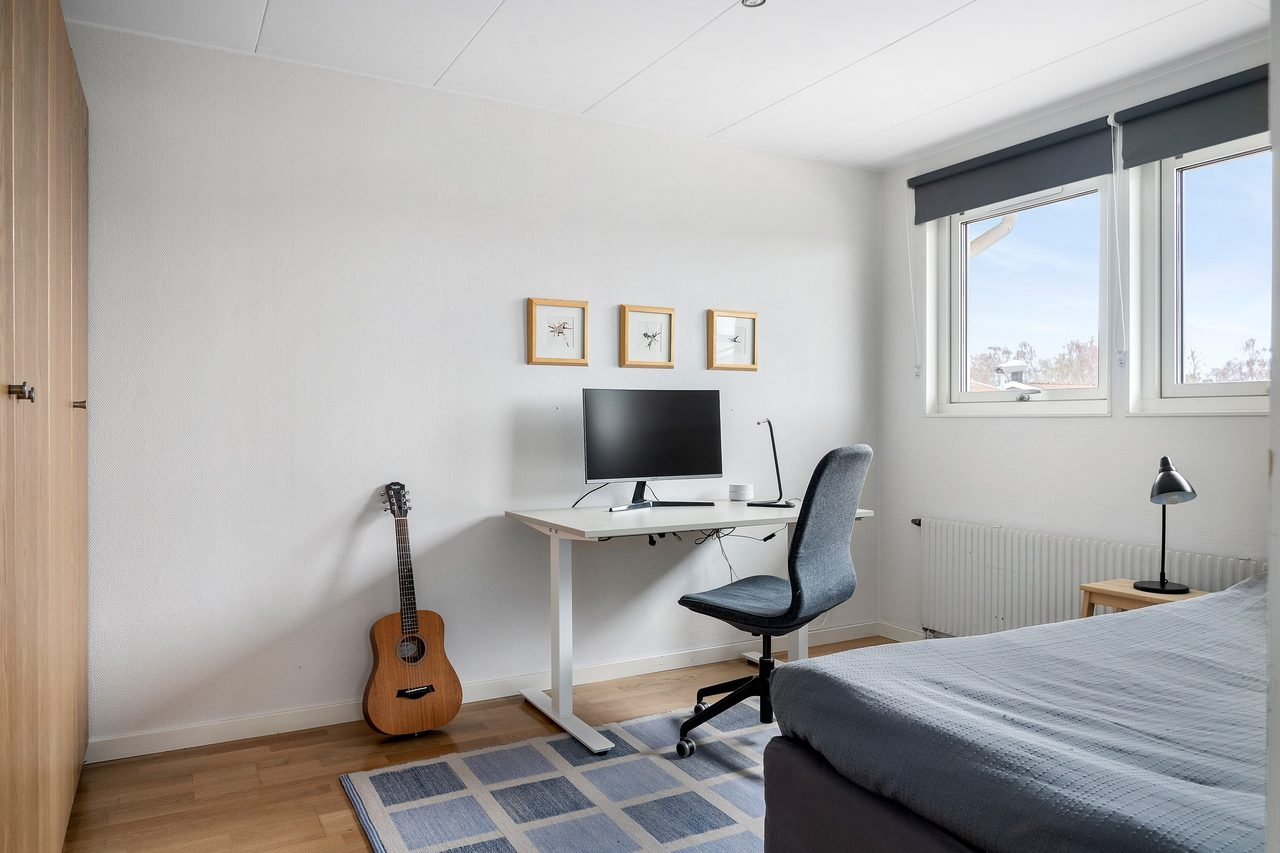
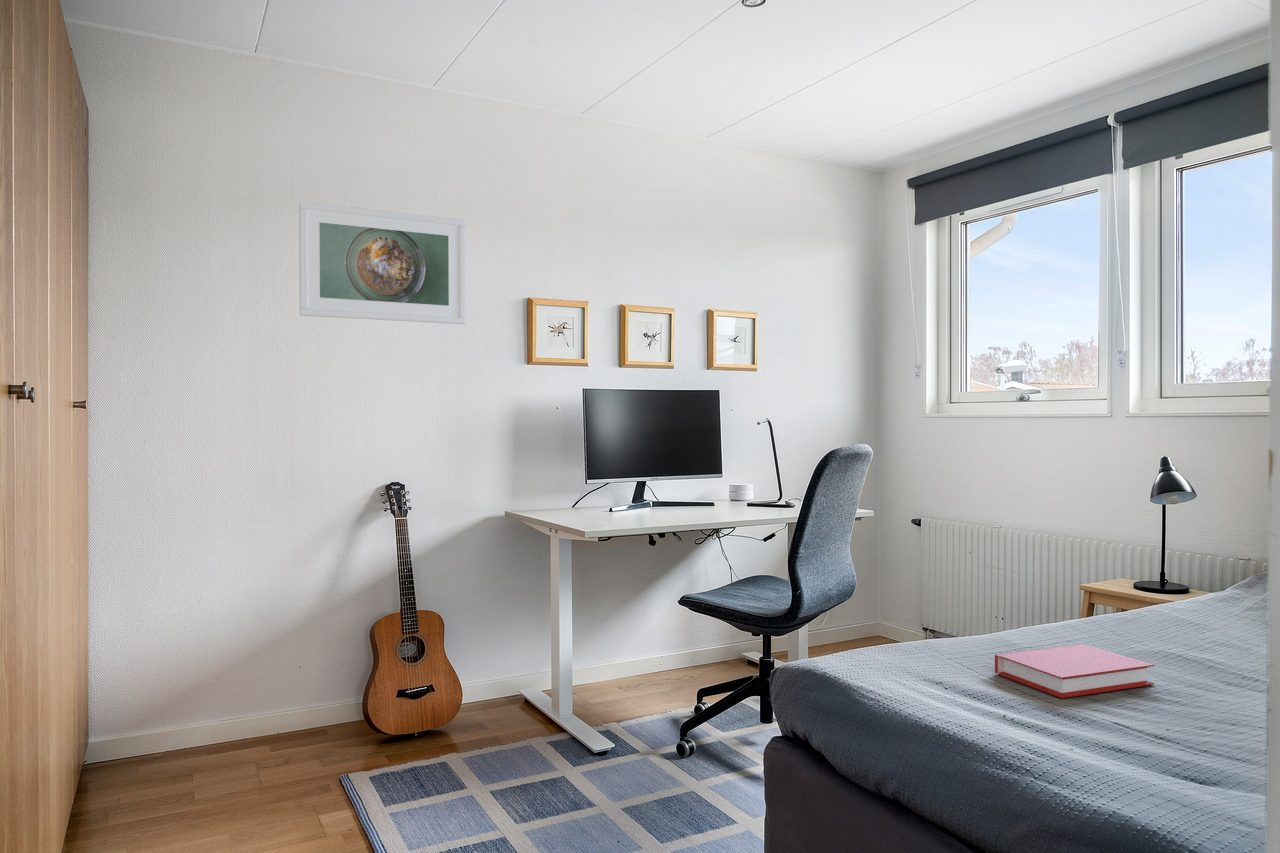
+ book [994,643,1155,699]
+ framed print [298,200,467,325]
